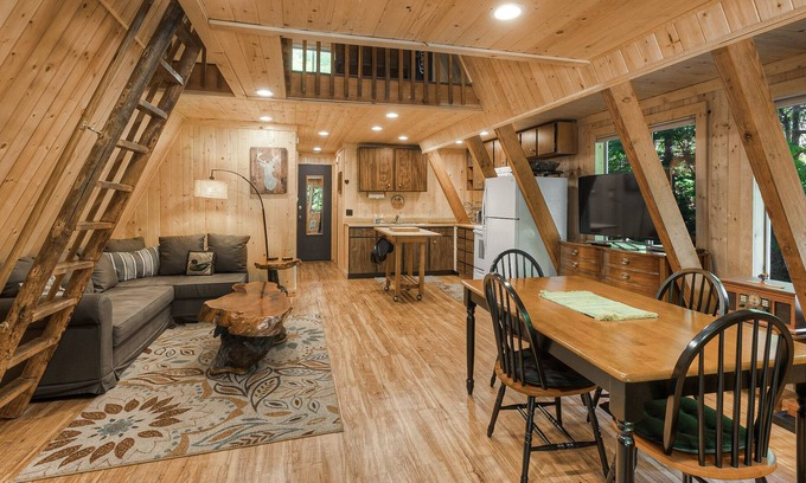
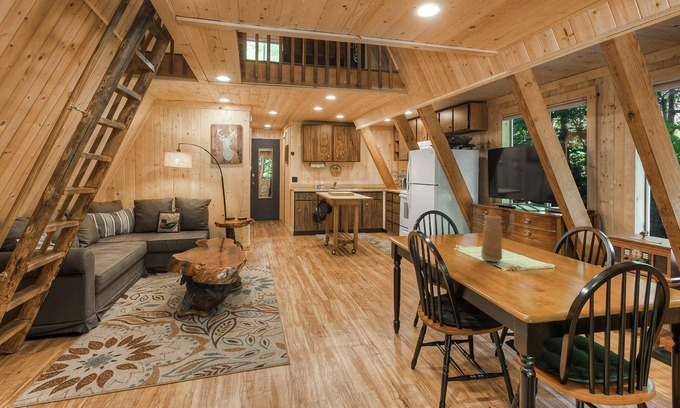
+ vase [480,214,503,263]
